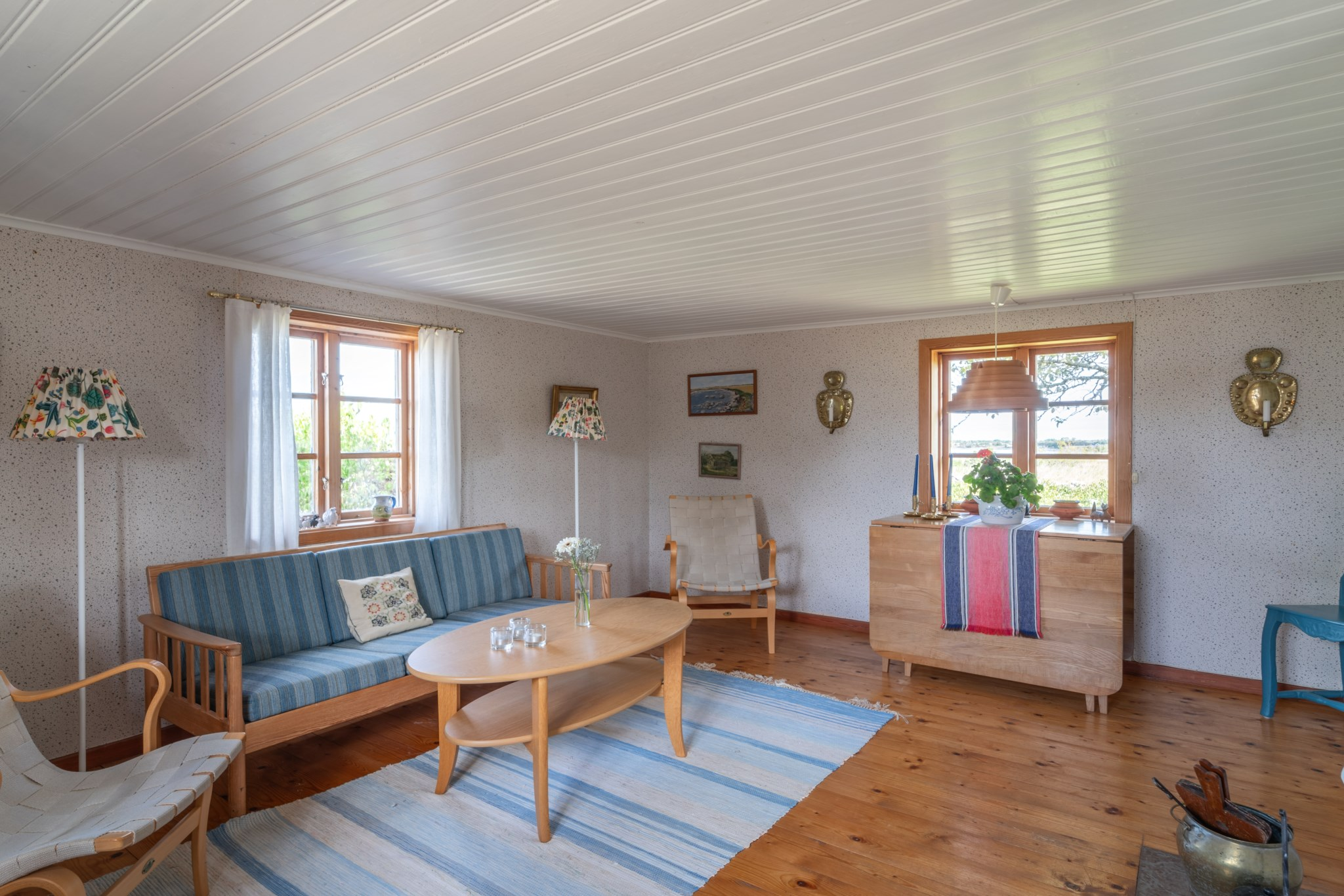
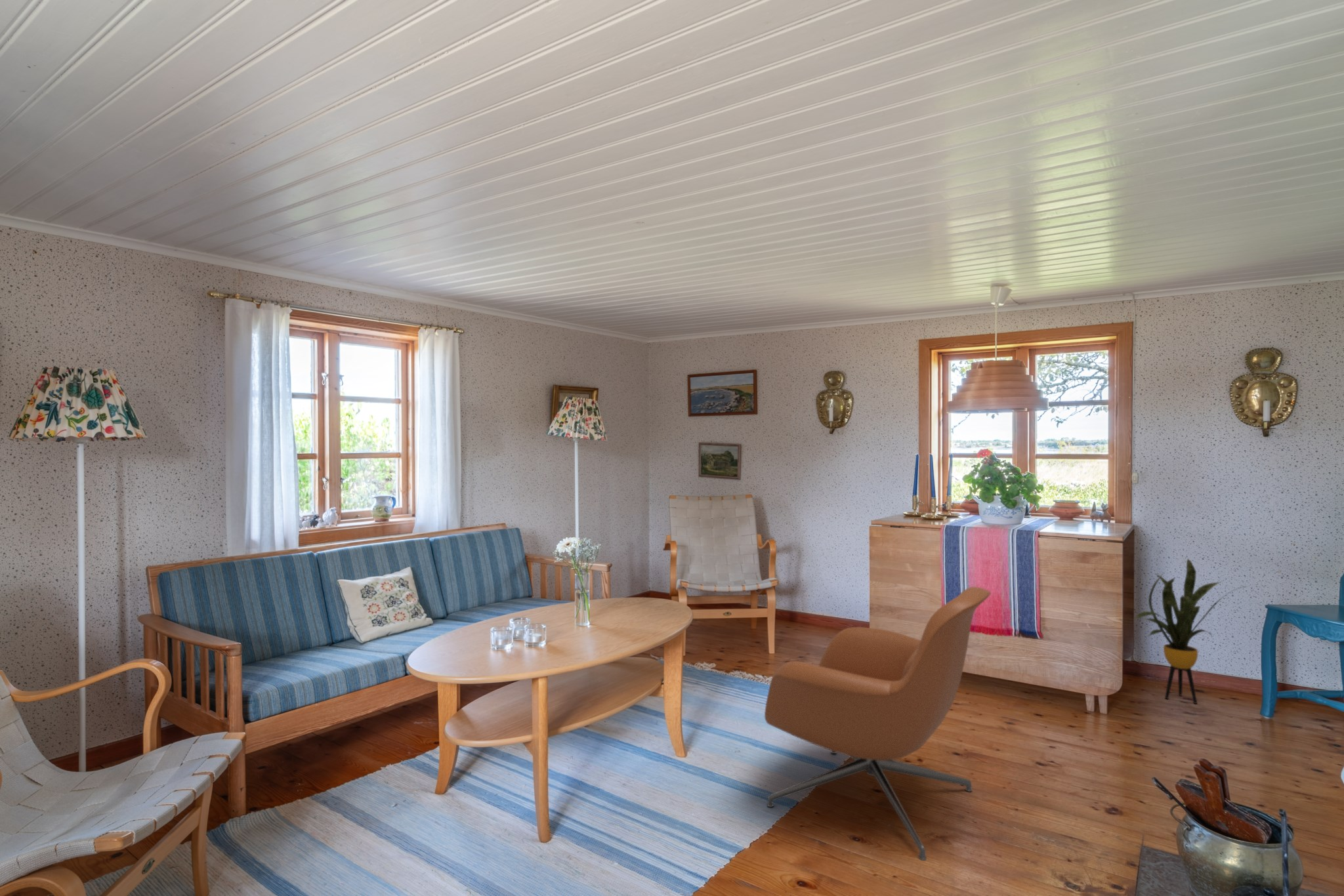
+ armchair [764,586,992,861]
+ house plant [1132,558,1247,704]
